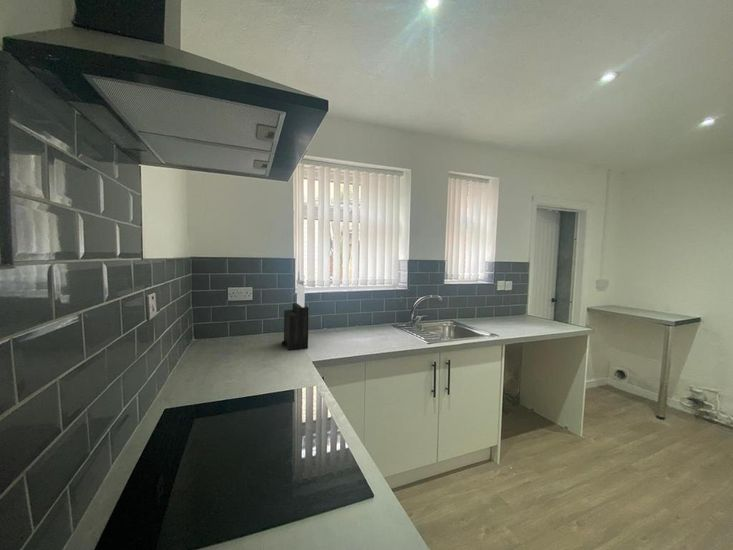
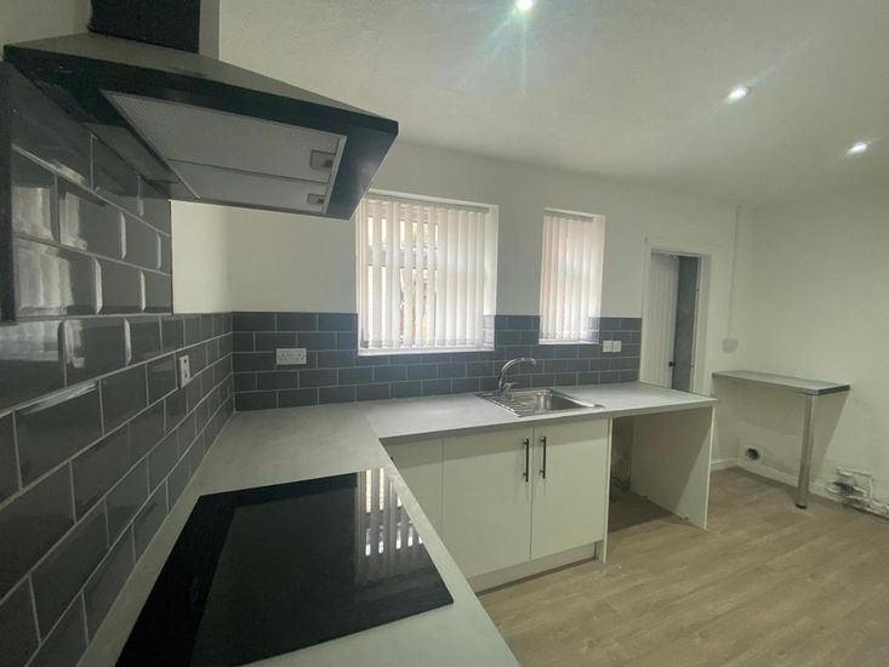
- knife block [281,283,310,351]
